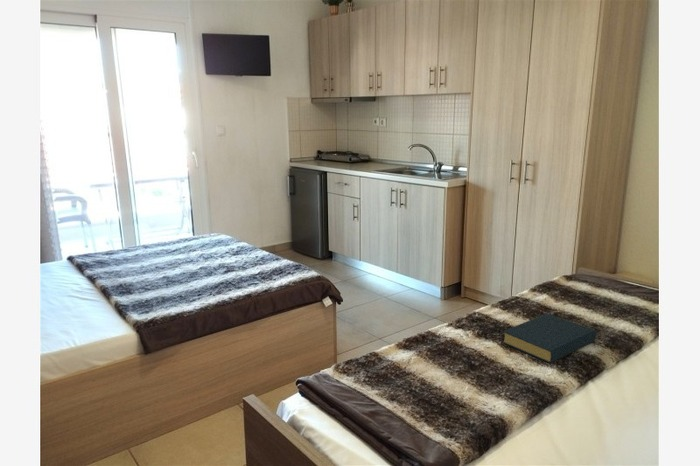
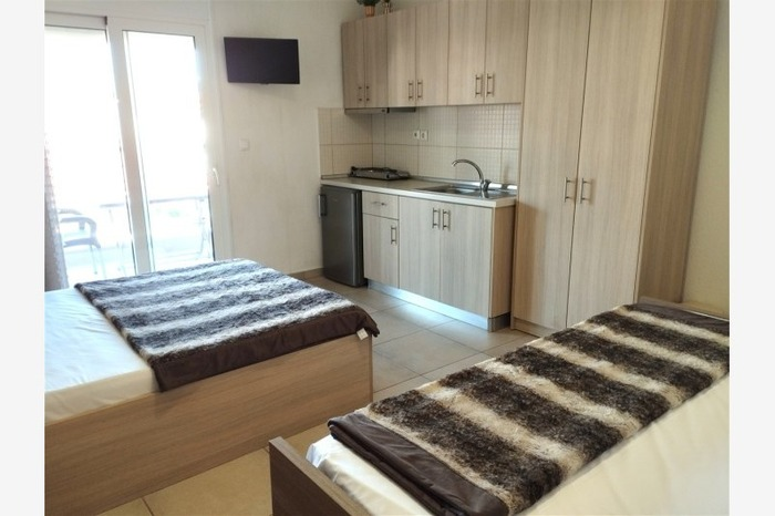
- hardback book [501,313,597,364]
